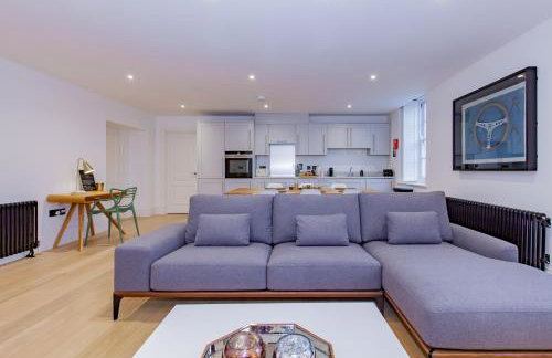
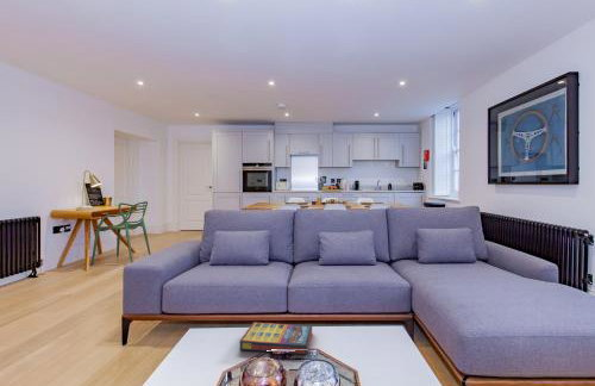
+ game compilation box [239,320,313,356]
